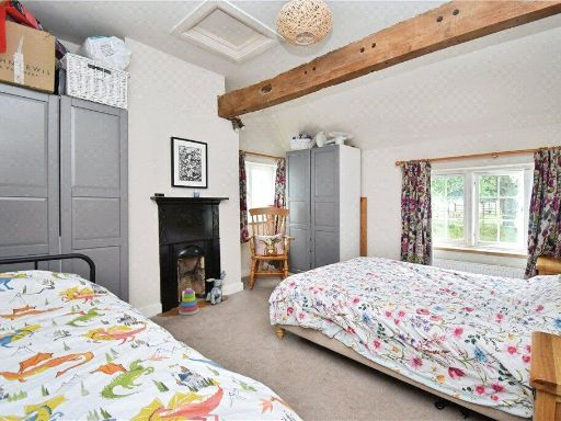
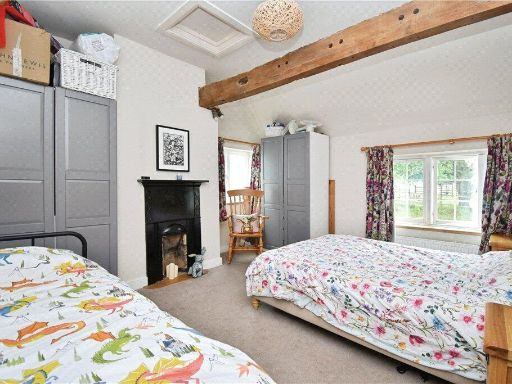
- stacking toy [178,287,199,316]
